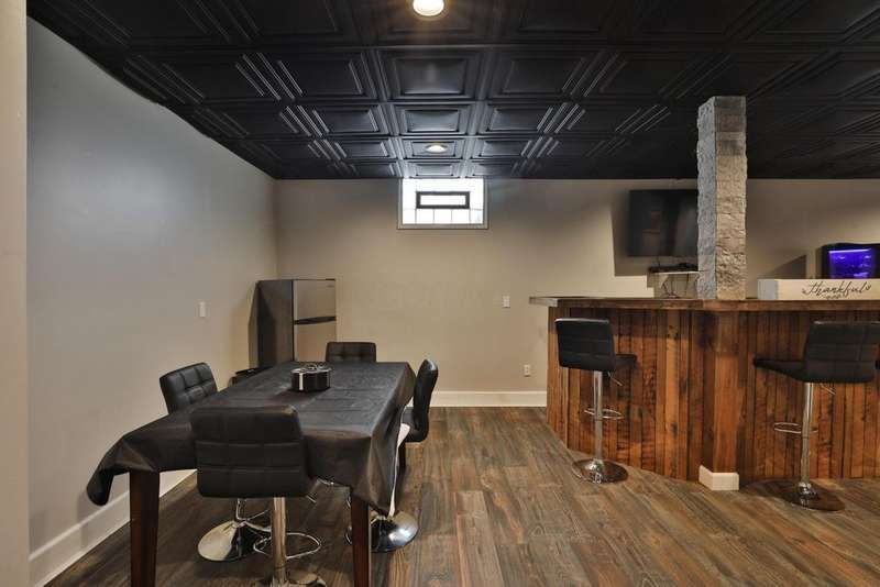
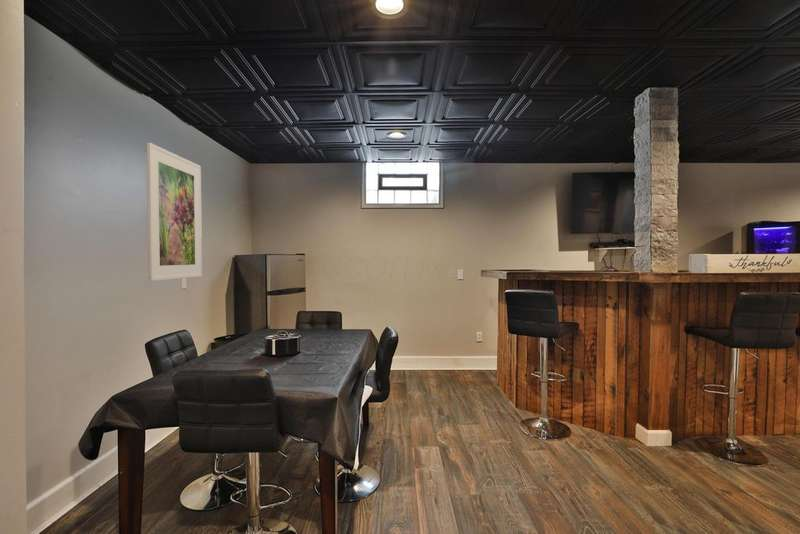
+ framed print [146,142,203,282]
